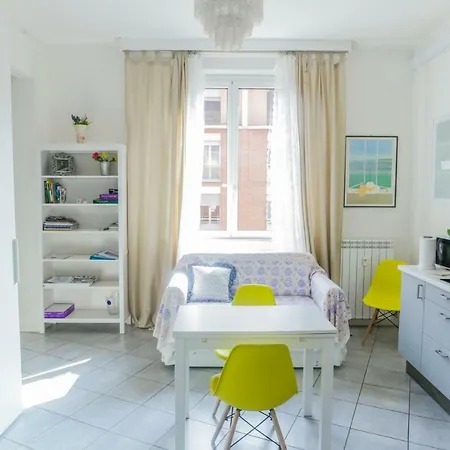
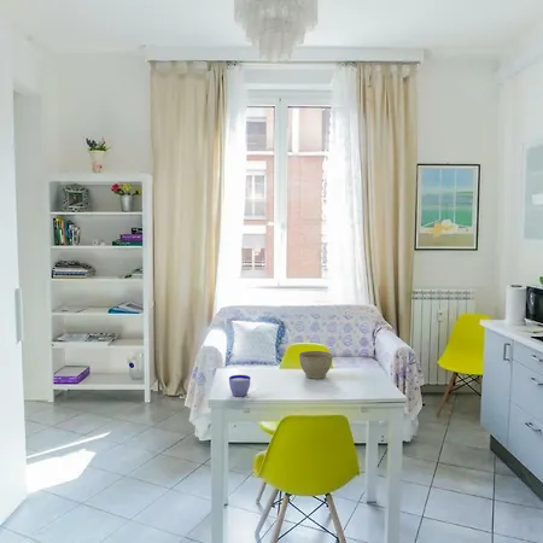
+ planter bowl [298,350,334,380]
+ cup [228,374,258,398]
